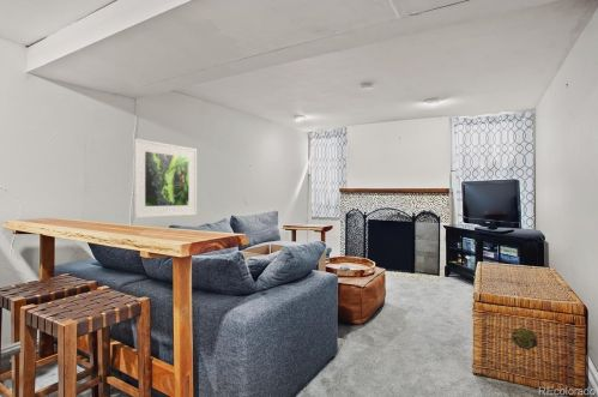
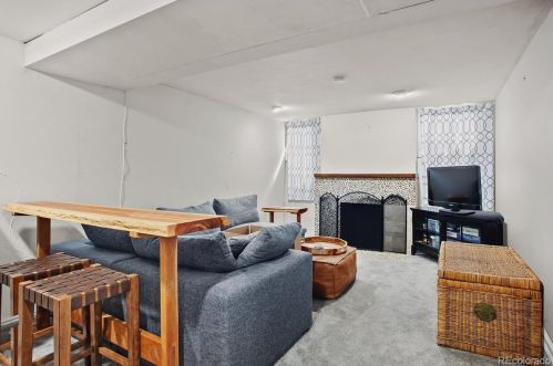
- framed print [133,138,198,219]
